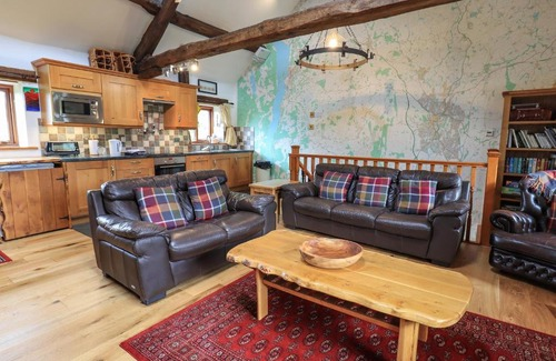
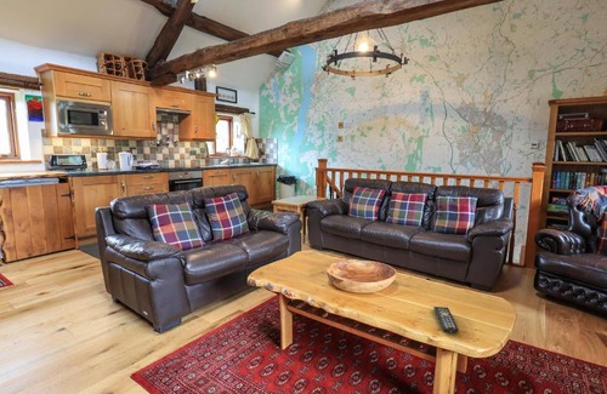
+ remote control [432,306,460,333]
